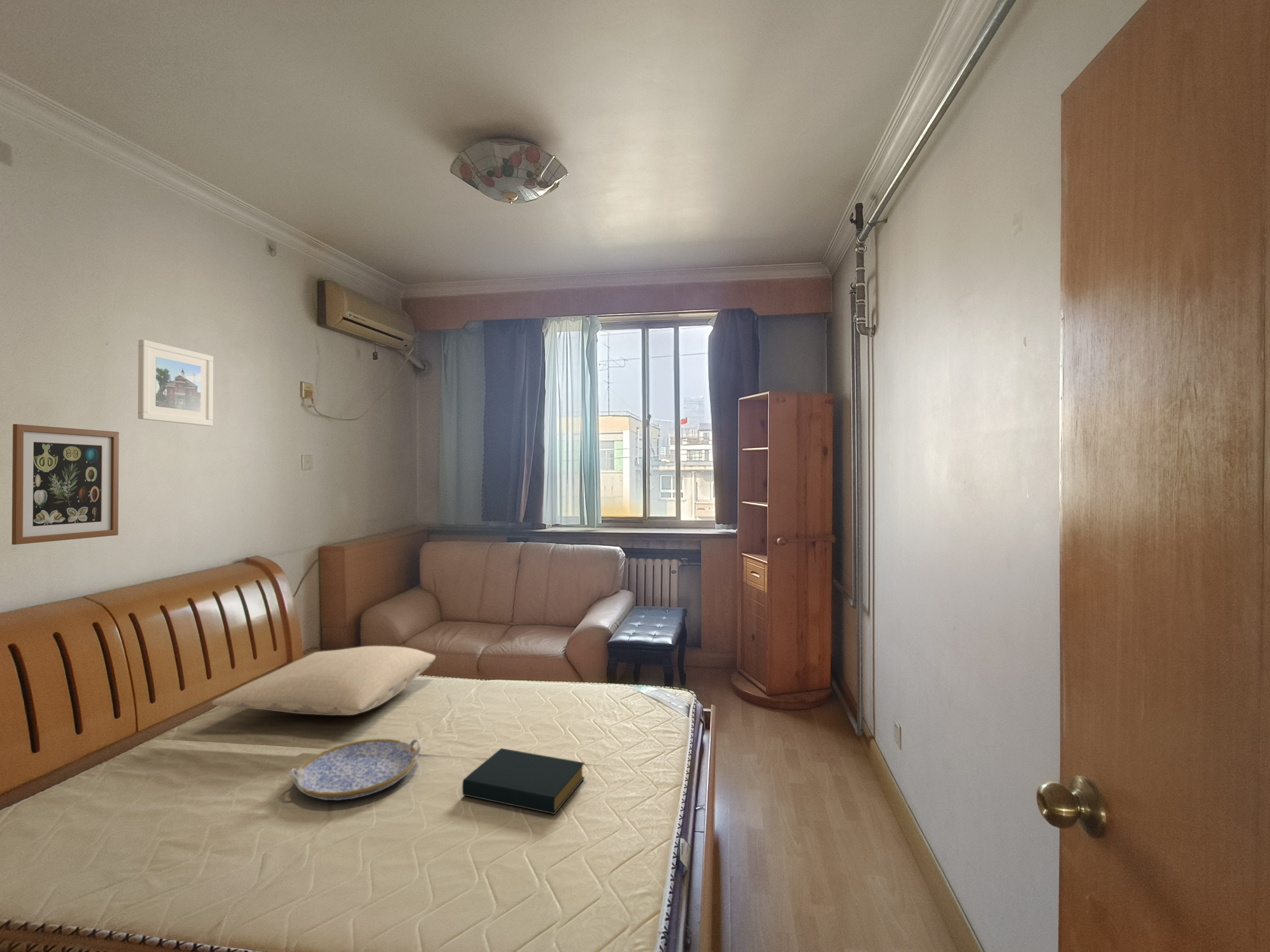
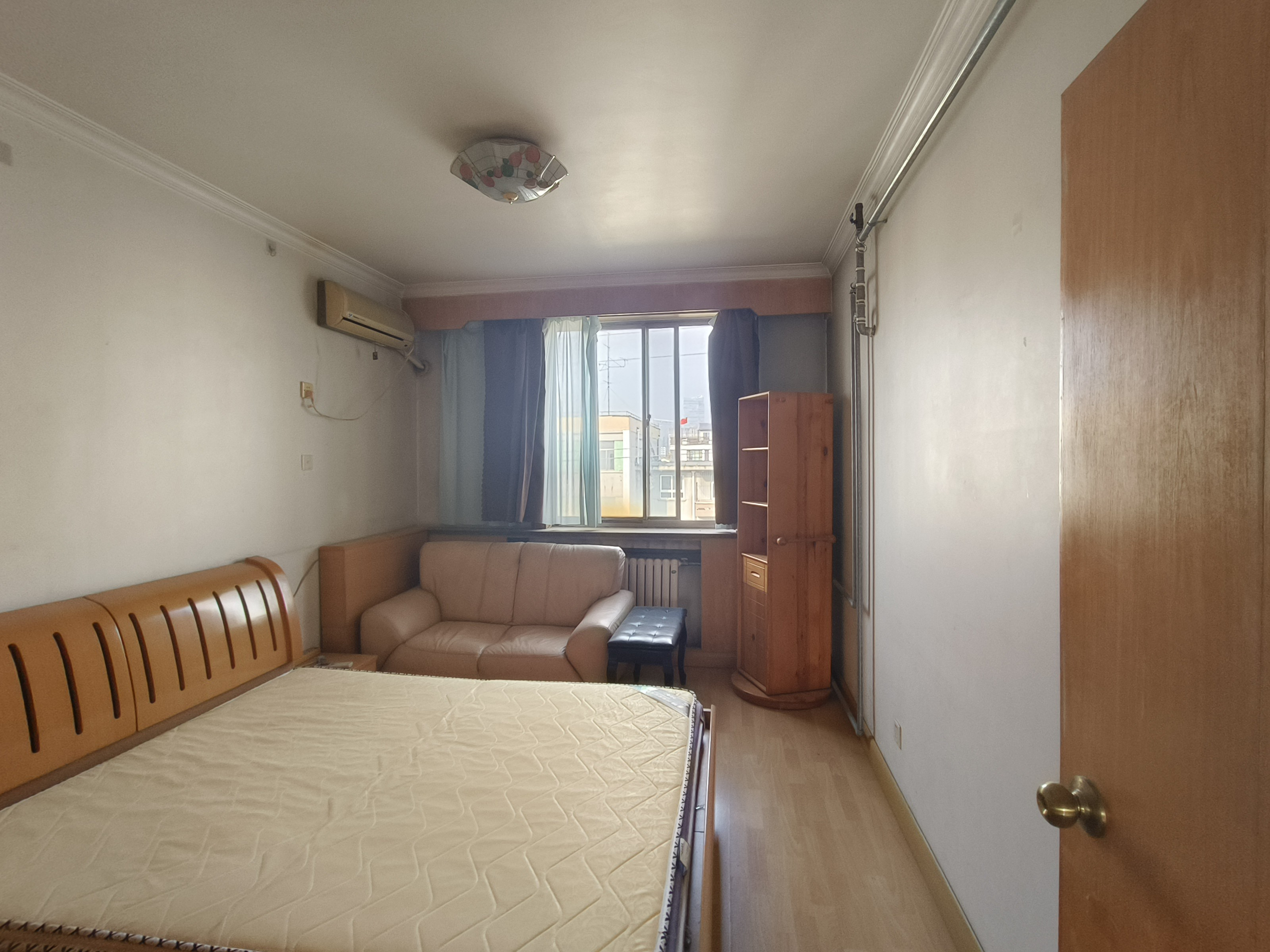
- serving tray [289,738,421,801]
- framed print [138,339,214,426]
- wall art [12,424,119,545]
- hardback book [462,748,585,815]
- pillow [212,645,436,716]
